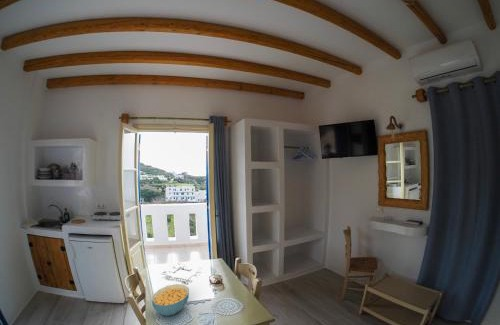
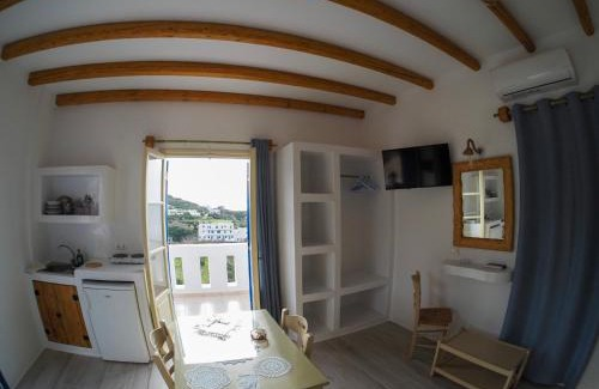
- cereal bowl [151,283,190,317]
